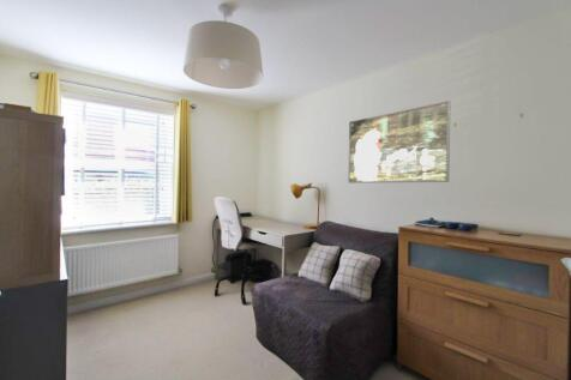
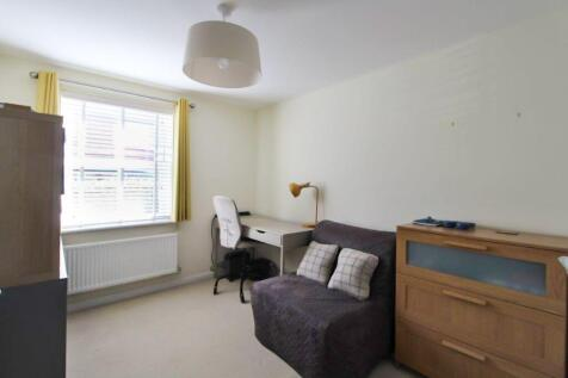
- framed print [347,99,451,185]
